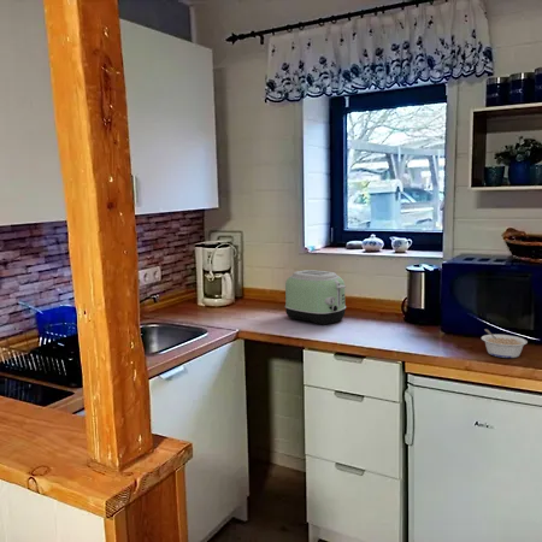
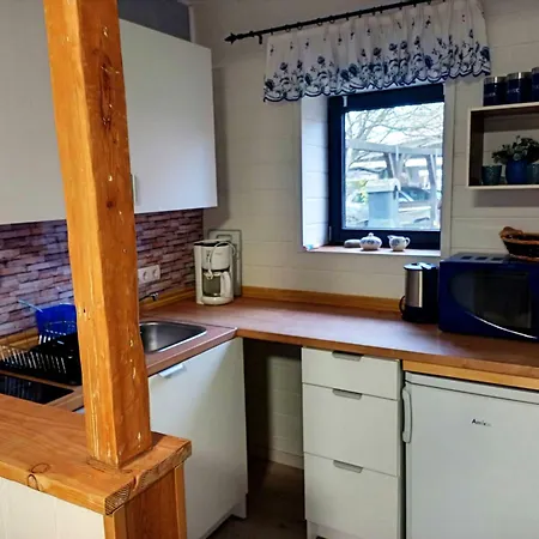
- legume [481,328,529,359]
- toaster [284,269,347,326]
